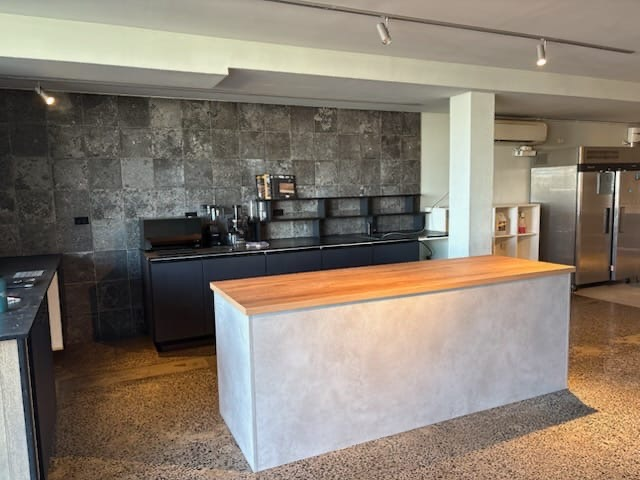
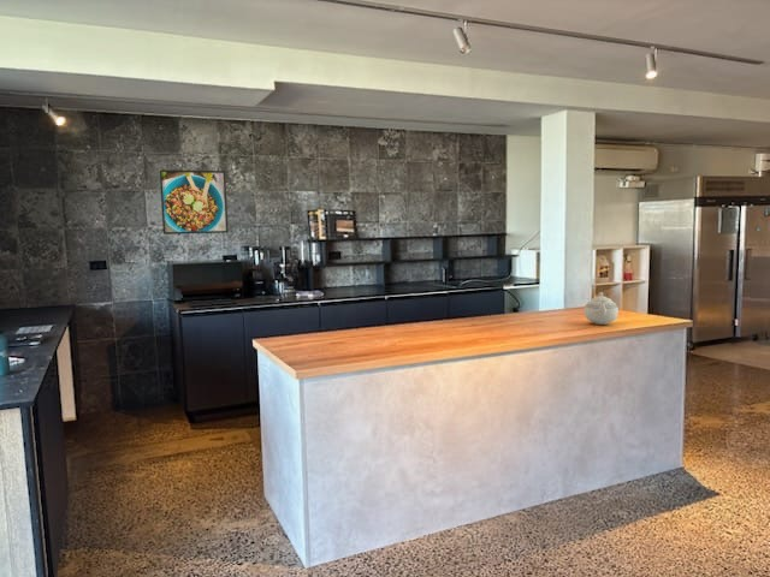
+ teapot [584,291,620,326]
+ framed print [159,168,230,236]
